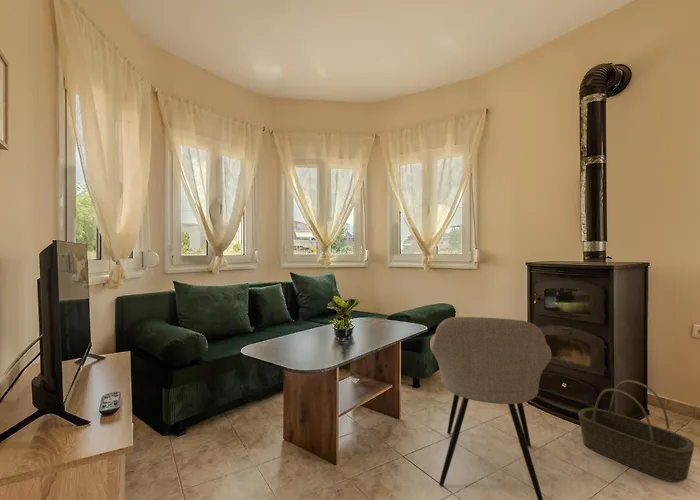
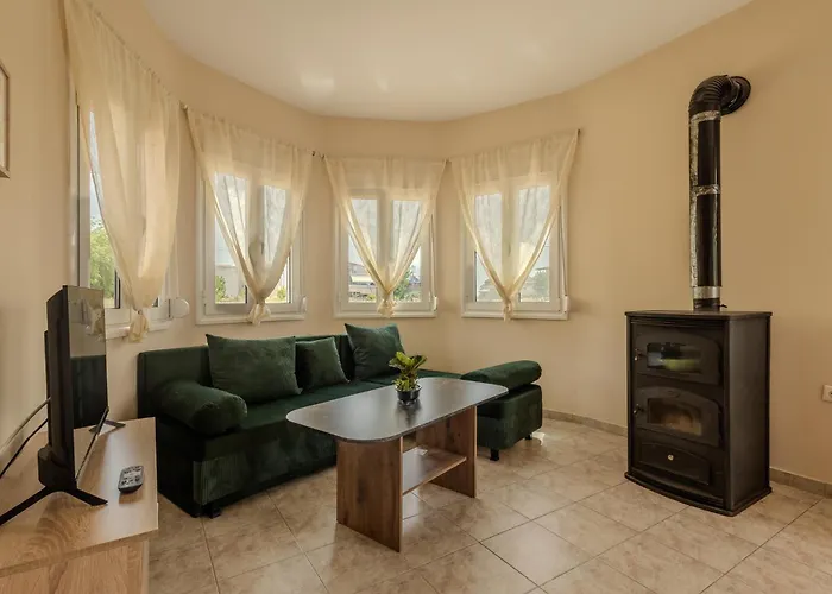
- basket [577,379,695,483]
- armchair [429,316,552,500]
